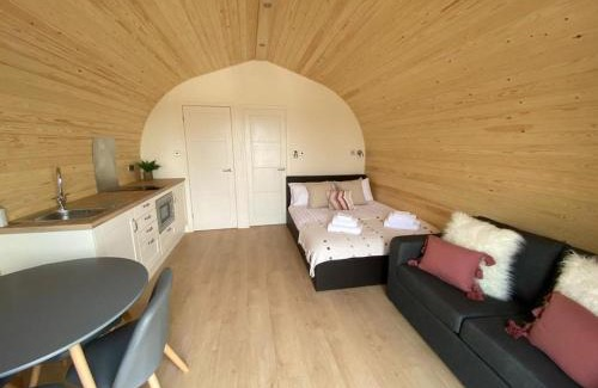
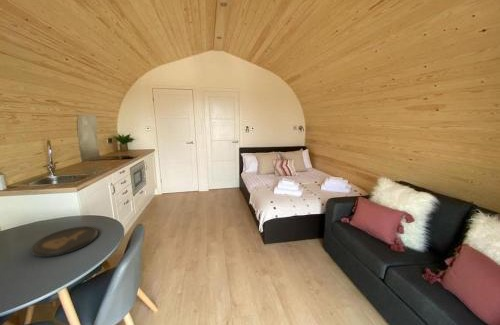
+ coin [30,225,99,258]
